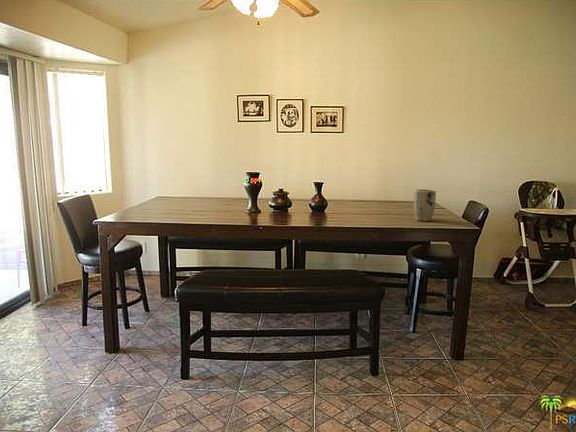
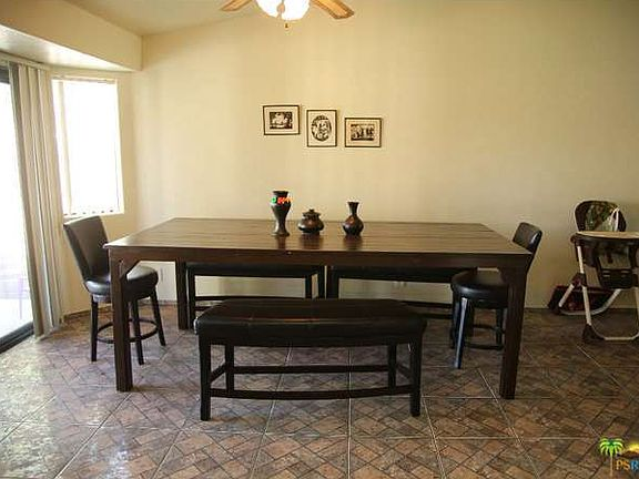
- plant pot [413,188,437,222]
